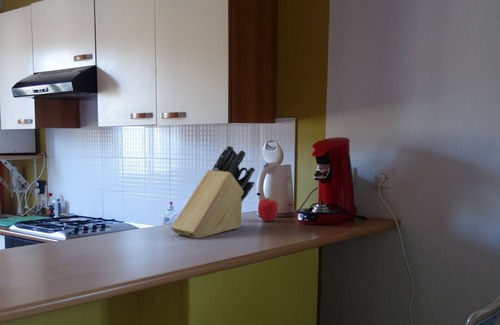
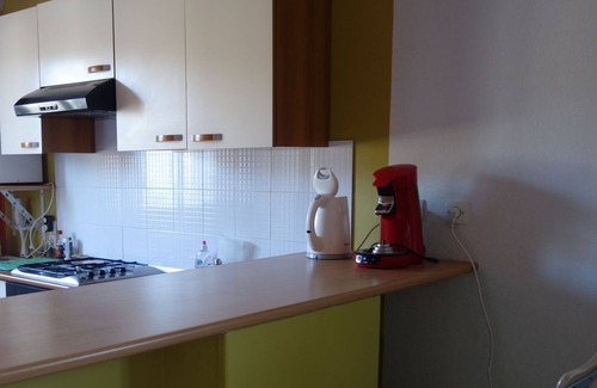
- fruit [257,196,279,222]
- knife block [170,144,256,239]
